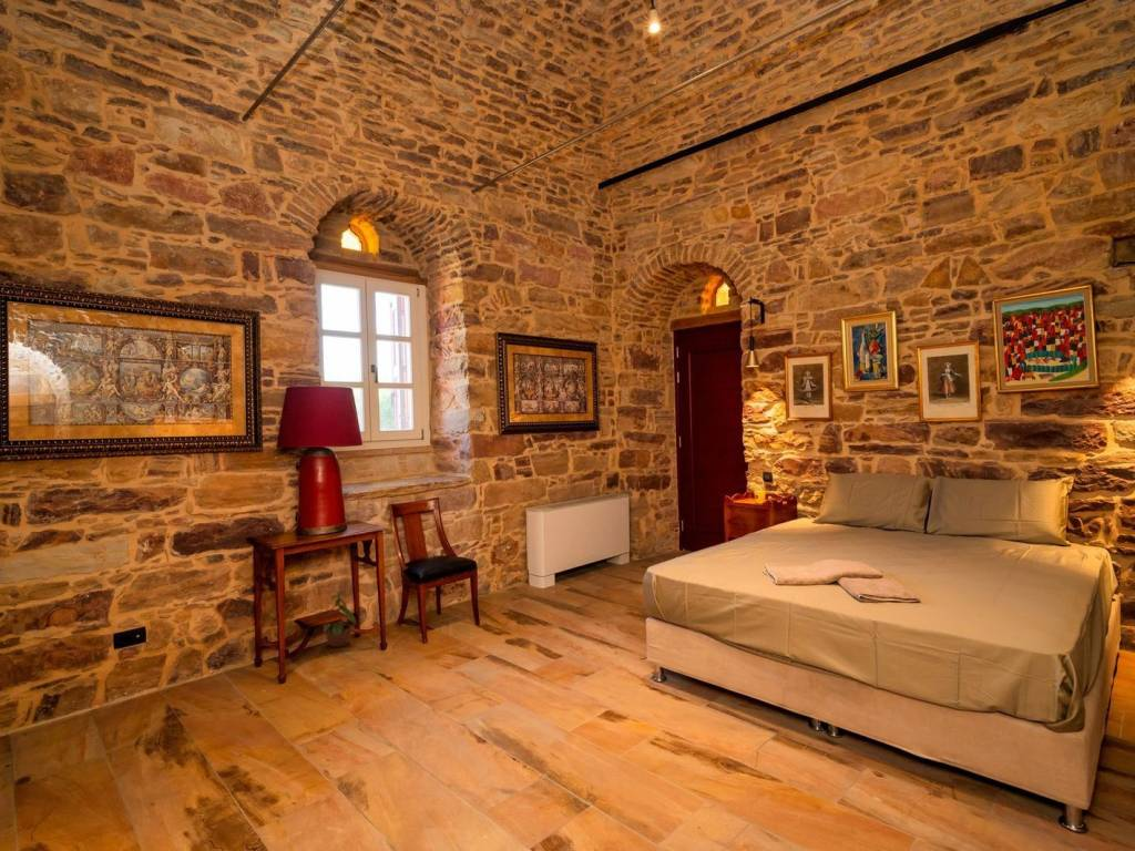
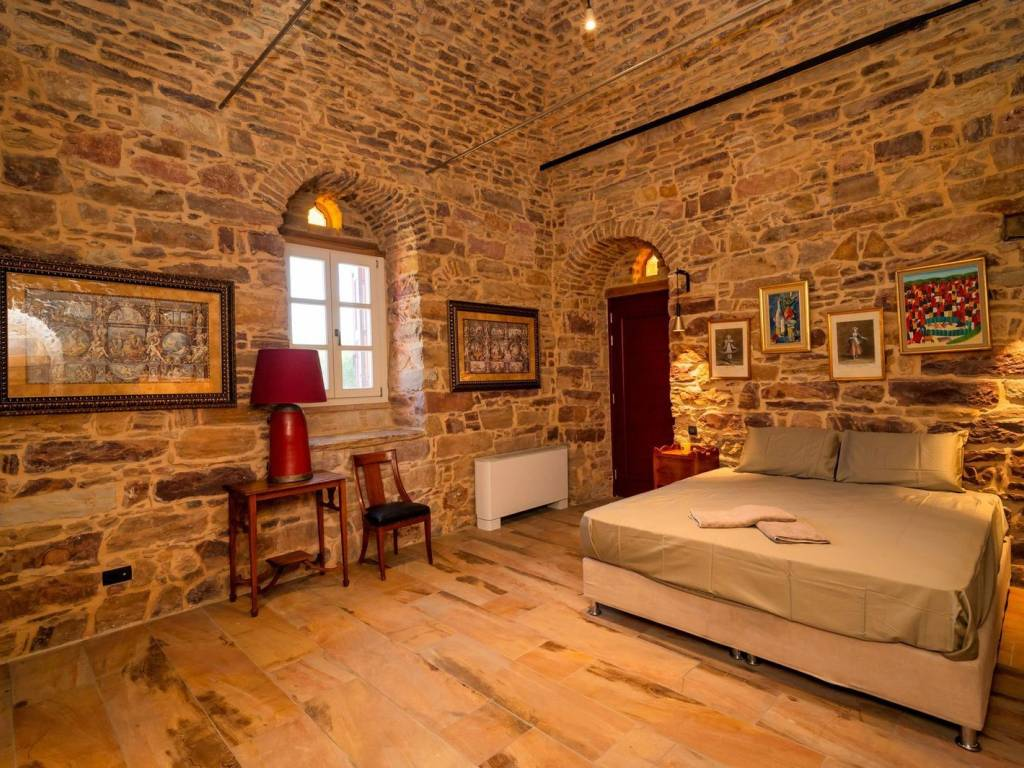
- potted plant [323,588,357,648]
